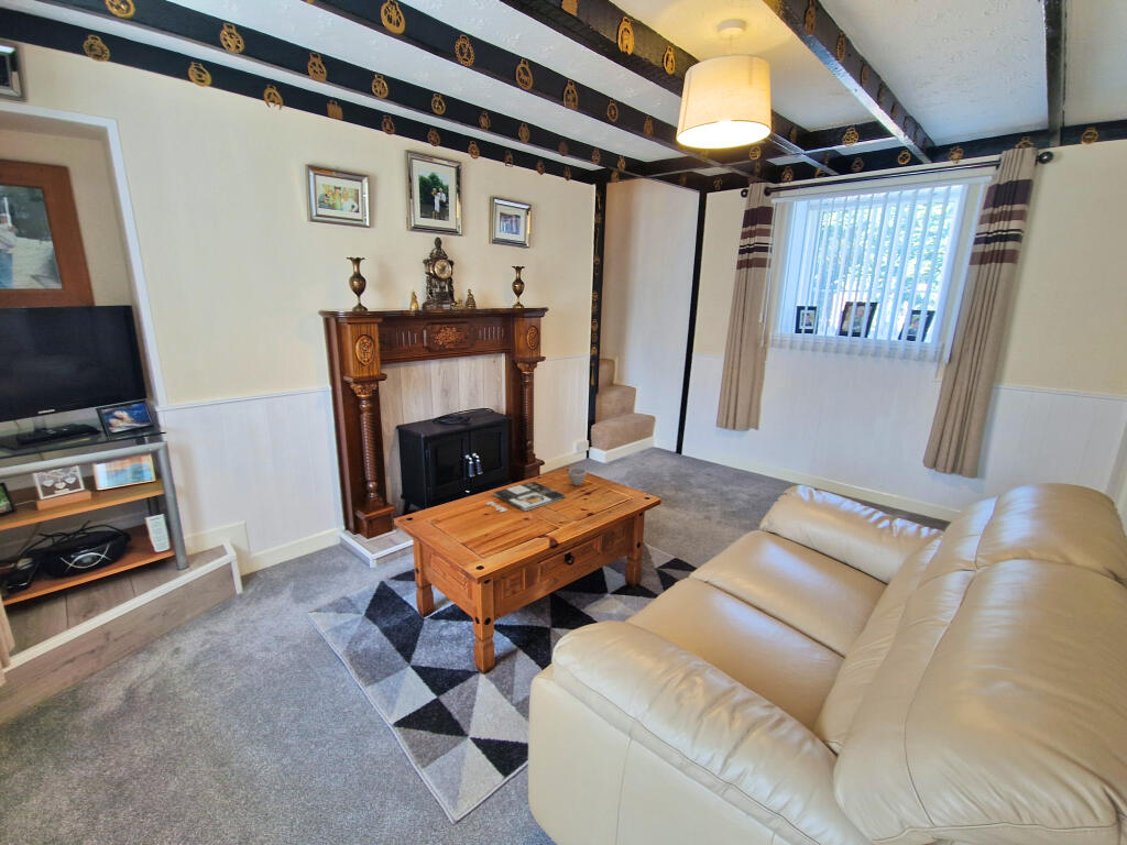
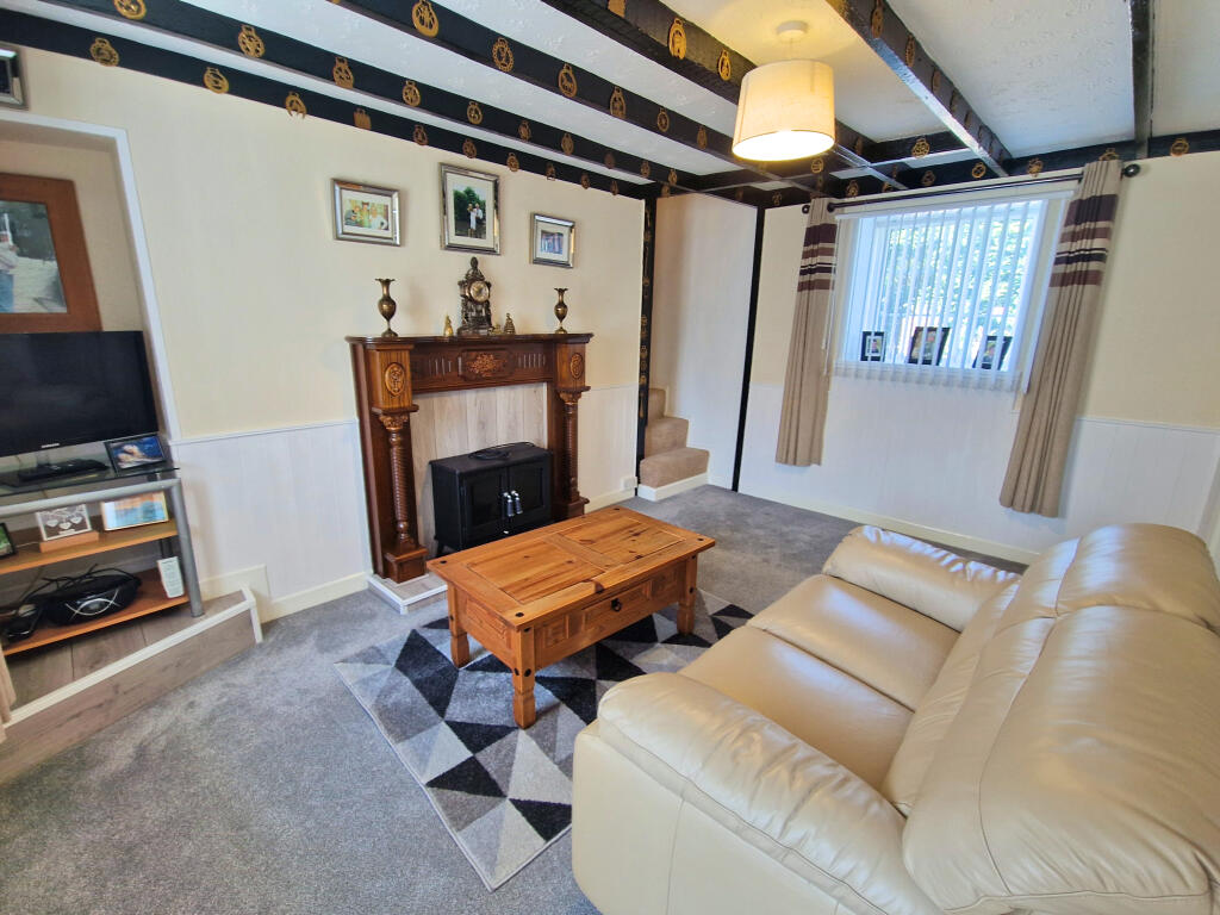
- cup [567,467,588,486]
- magazine [485,481,567,513]
